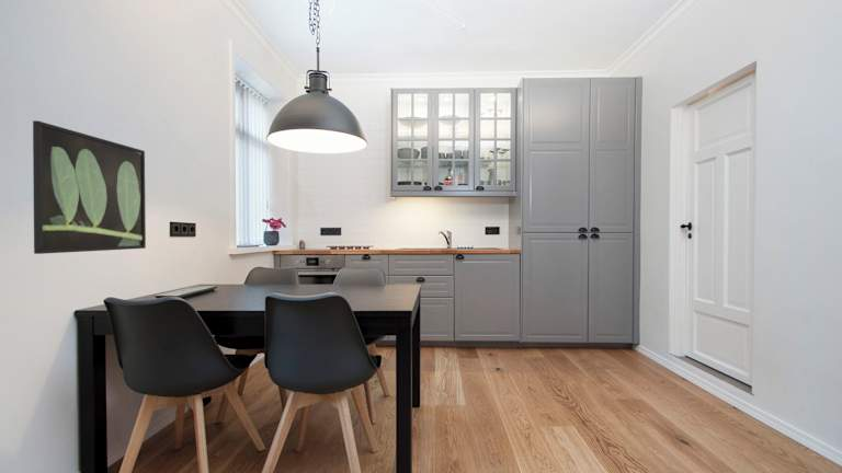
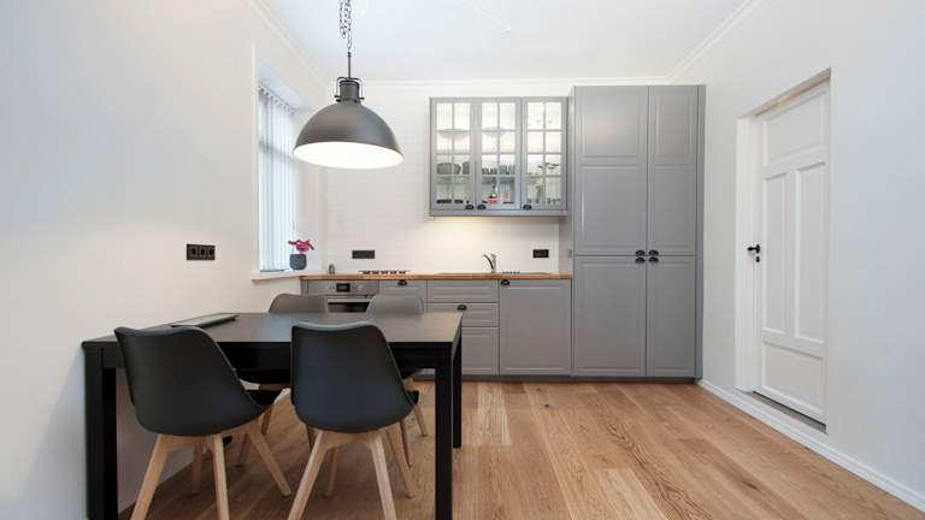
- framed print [32,119,147,255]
